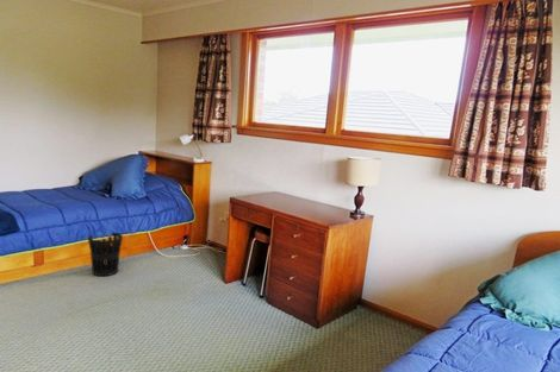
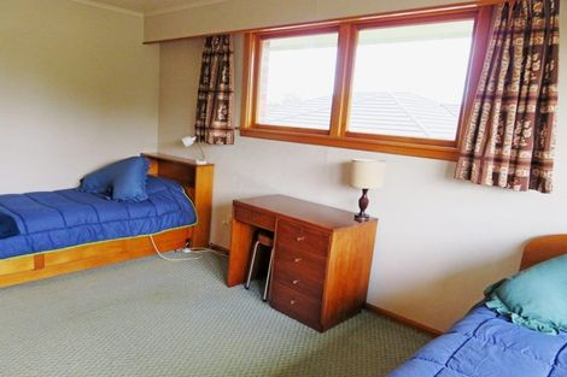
- wastebasket [87,231,124,277]
